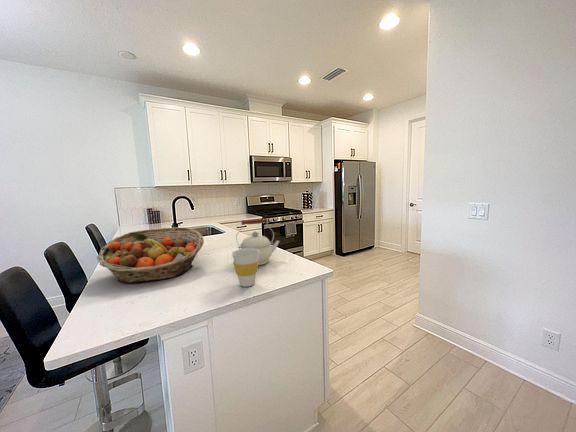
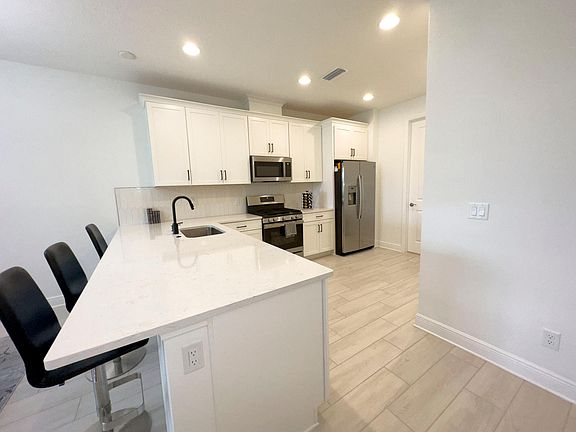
- kettle [235,218,280,266]
- fruit basket [96,226,205,284]
- cup [231,248,259,288]
